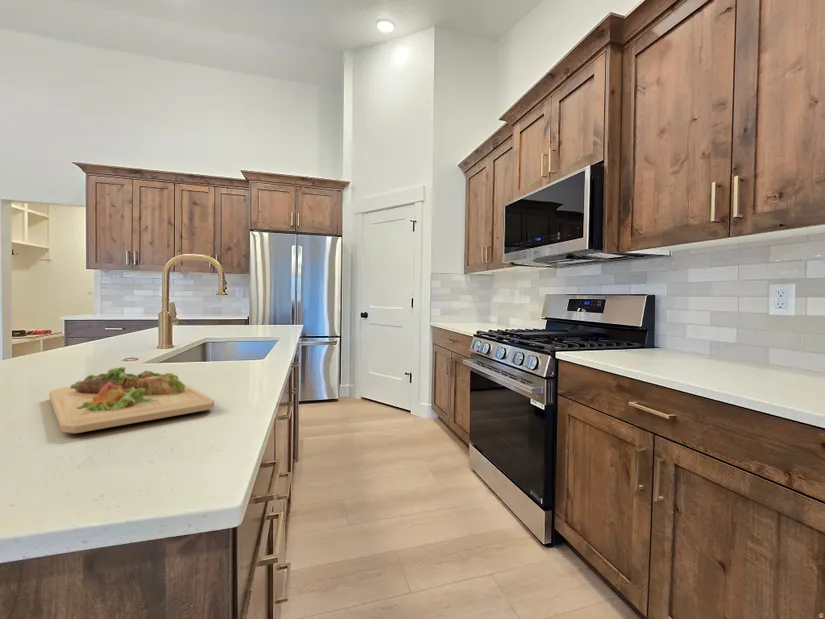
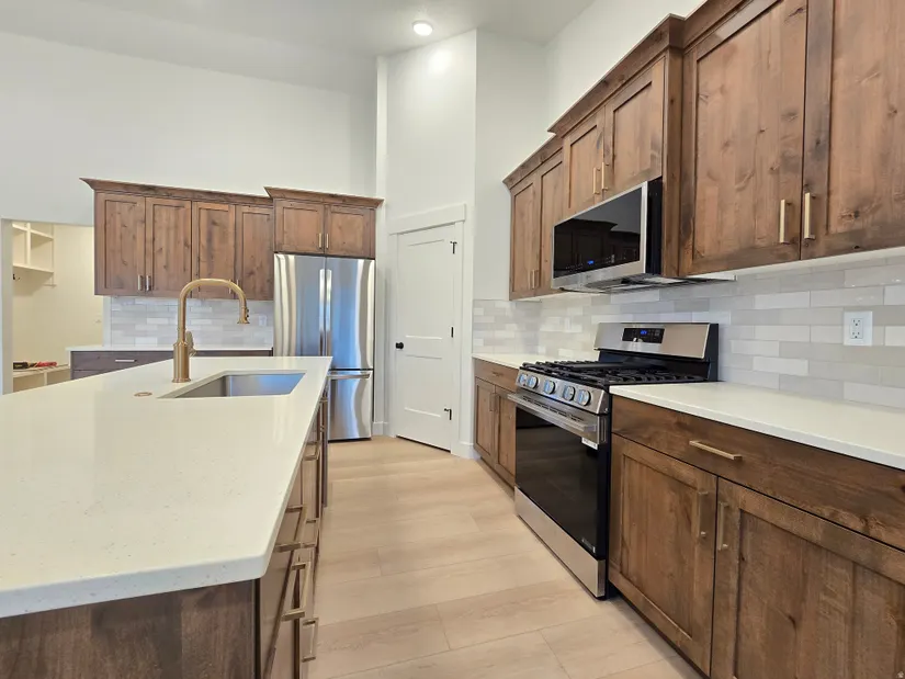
- cutting board [48,366,215,435]
